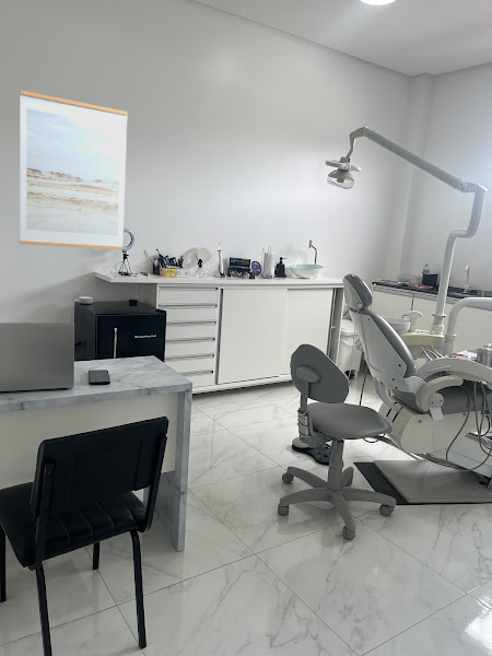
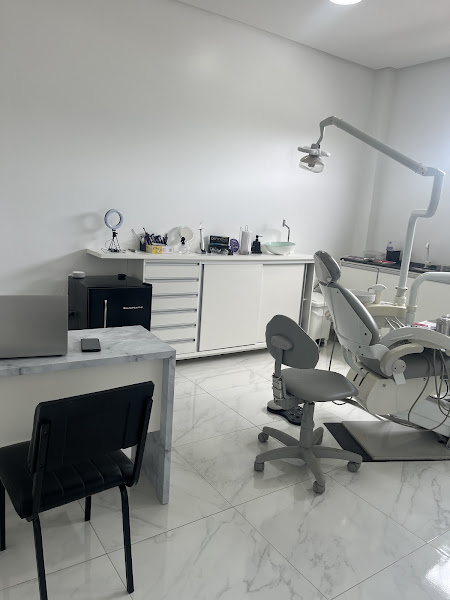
- wall art [19,90,129,250]
